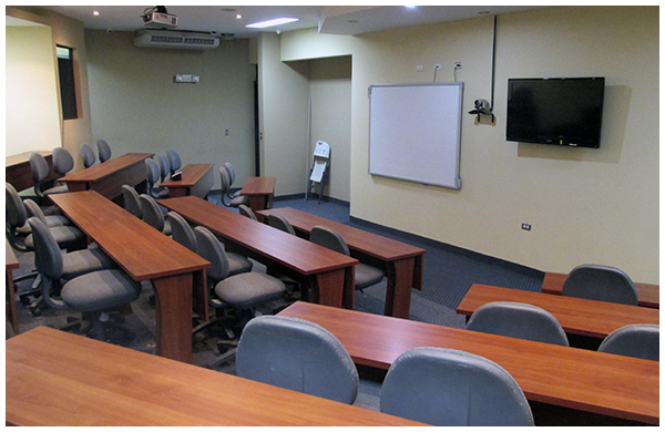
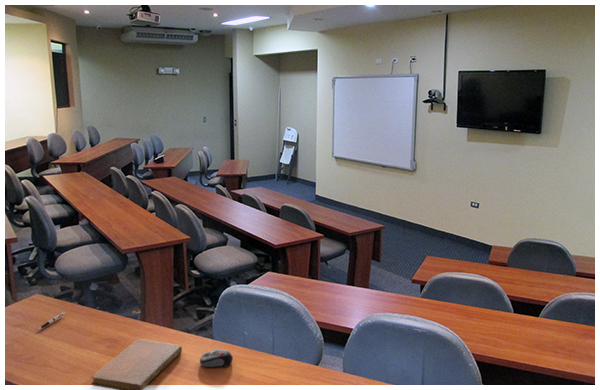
+ pen [37,311,66,331]
+ notebook [90,338,183,390]
+ computer mouse [199,349,234,369]
